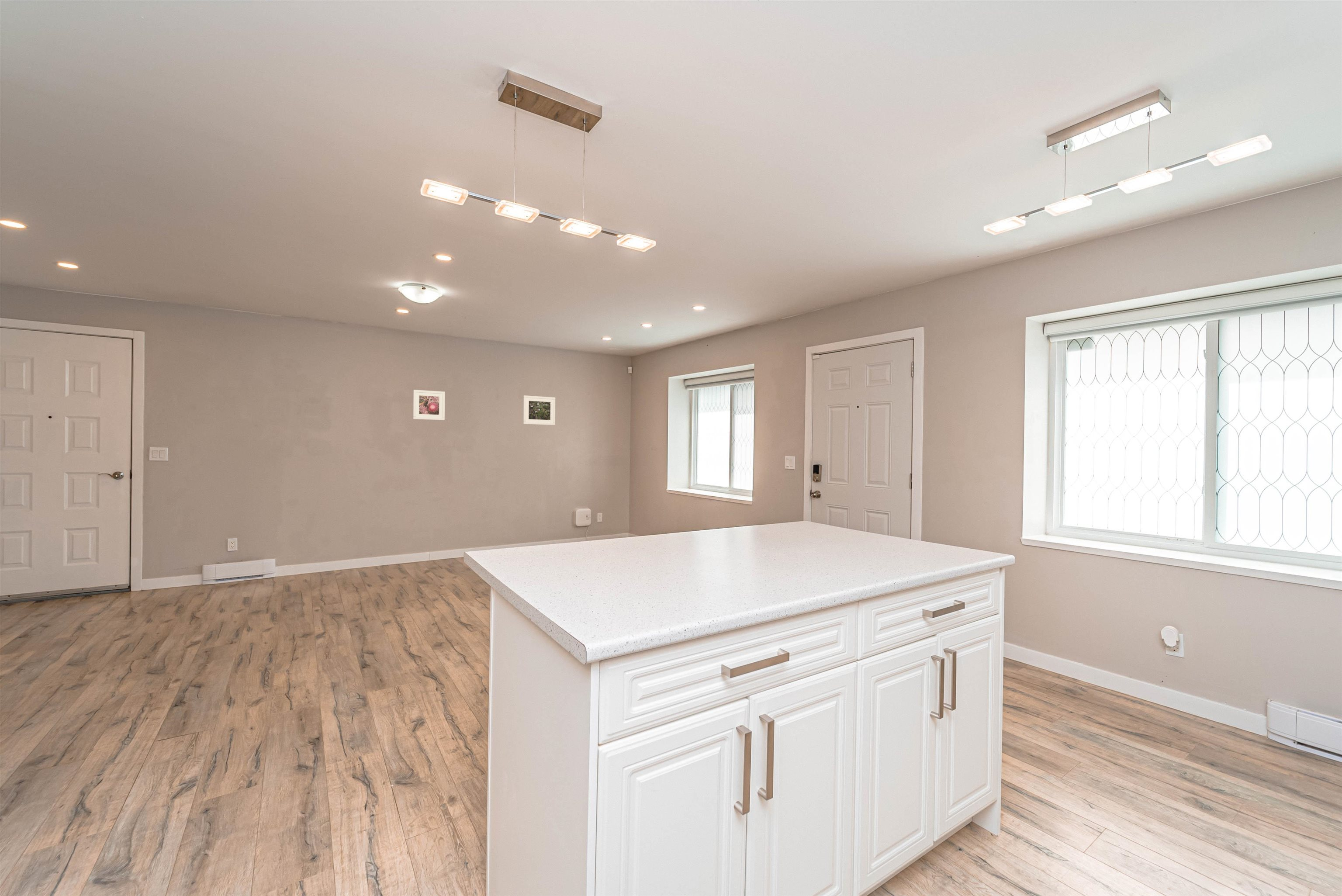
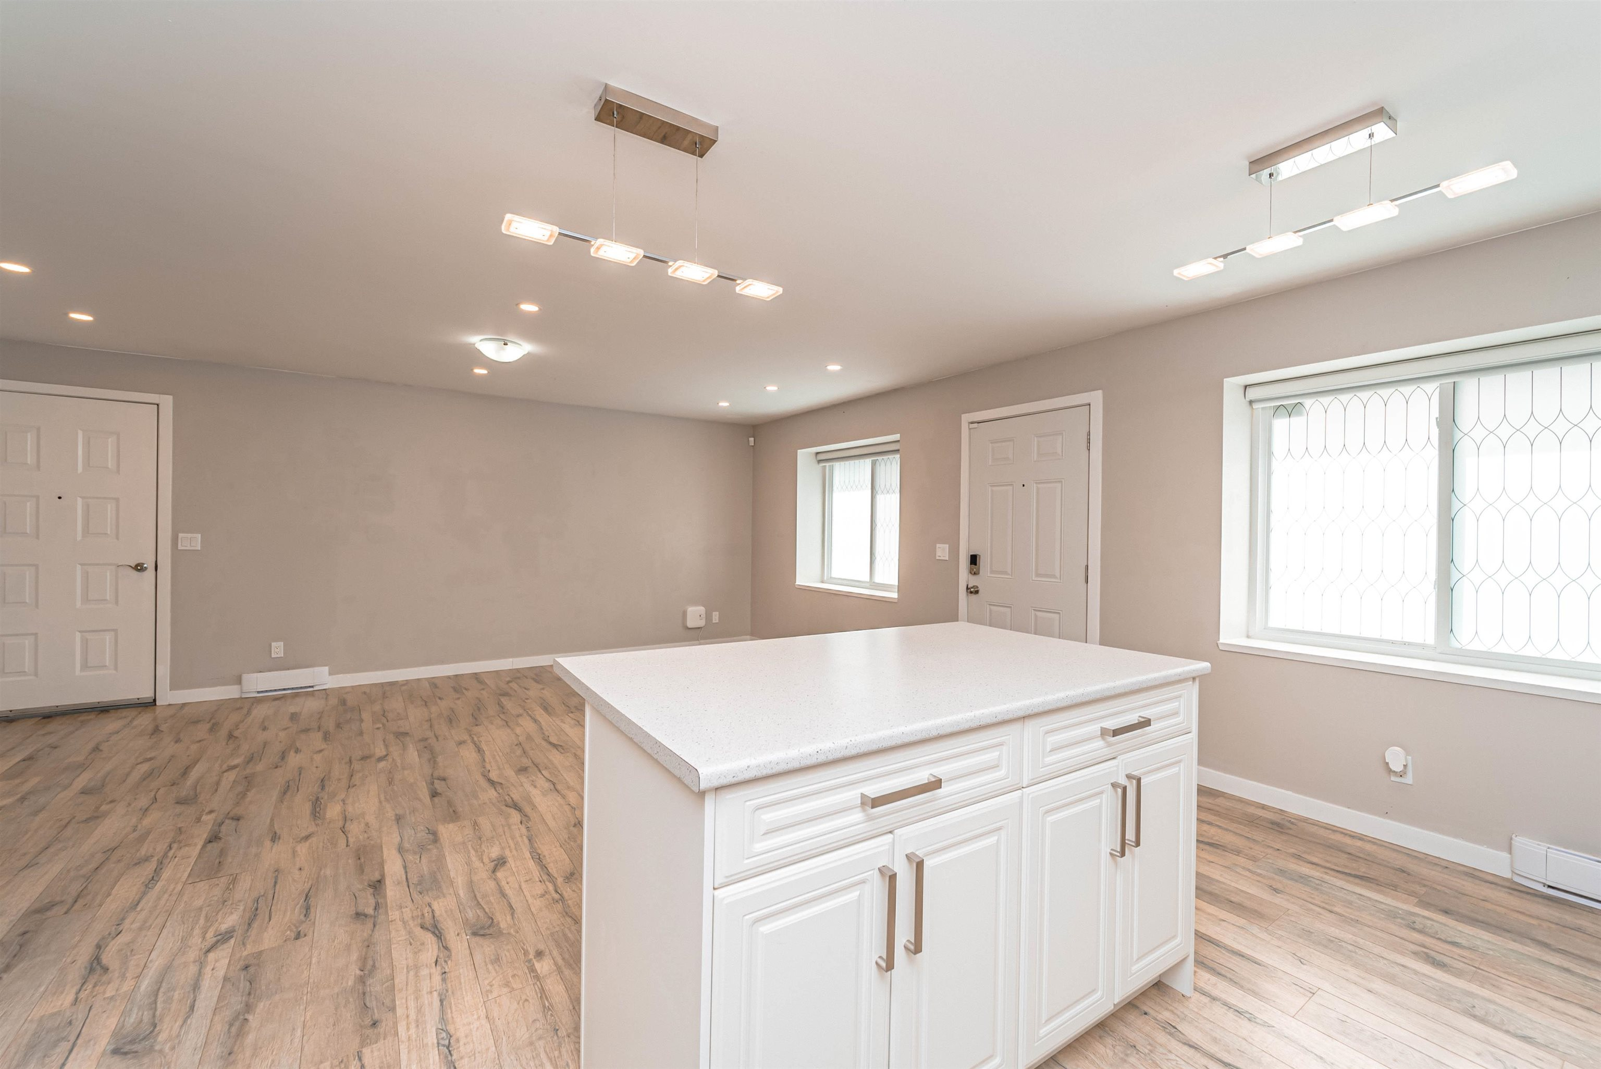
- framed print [523,395,556,426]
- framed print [413,389,446,421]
